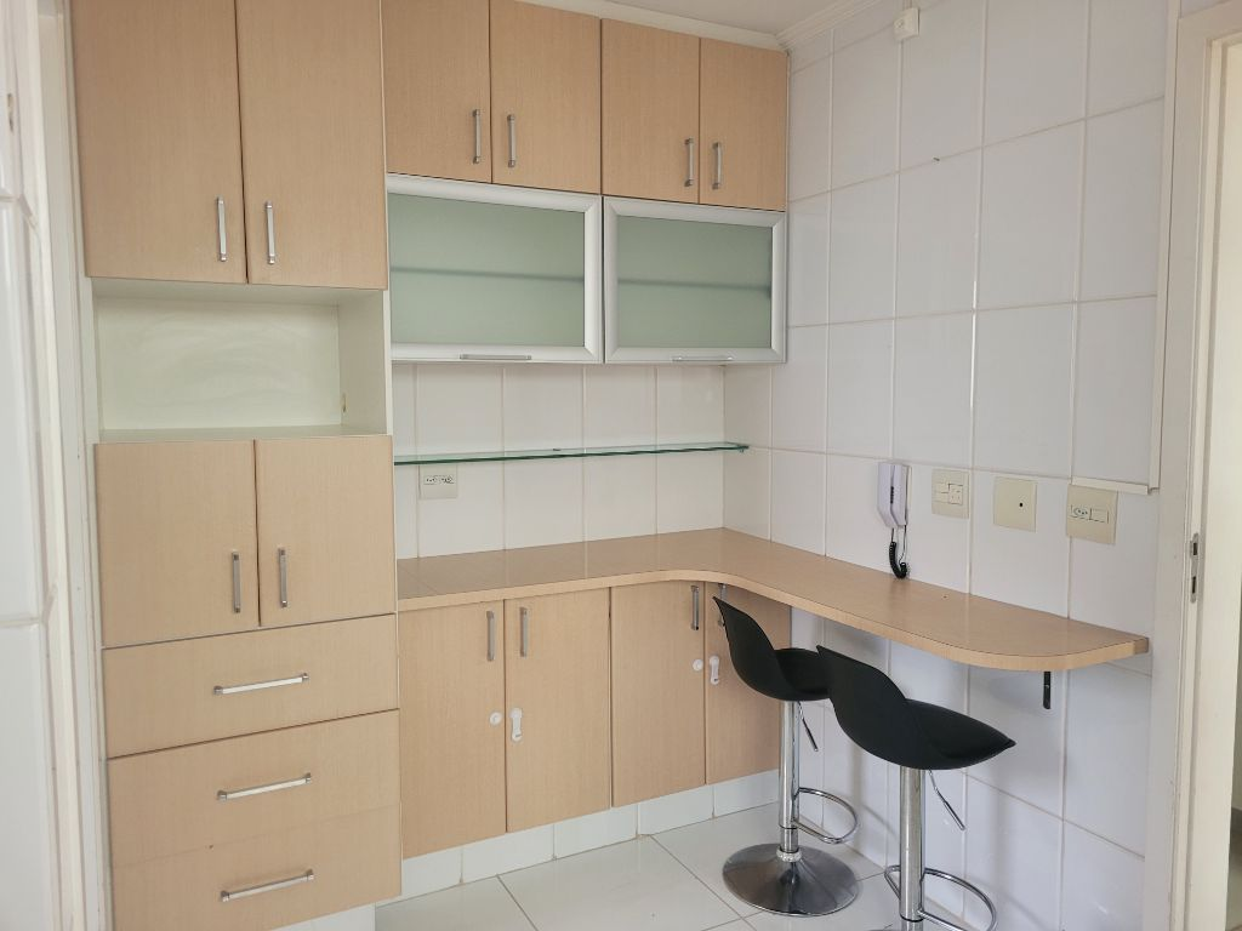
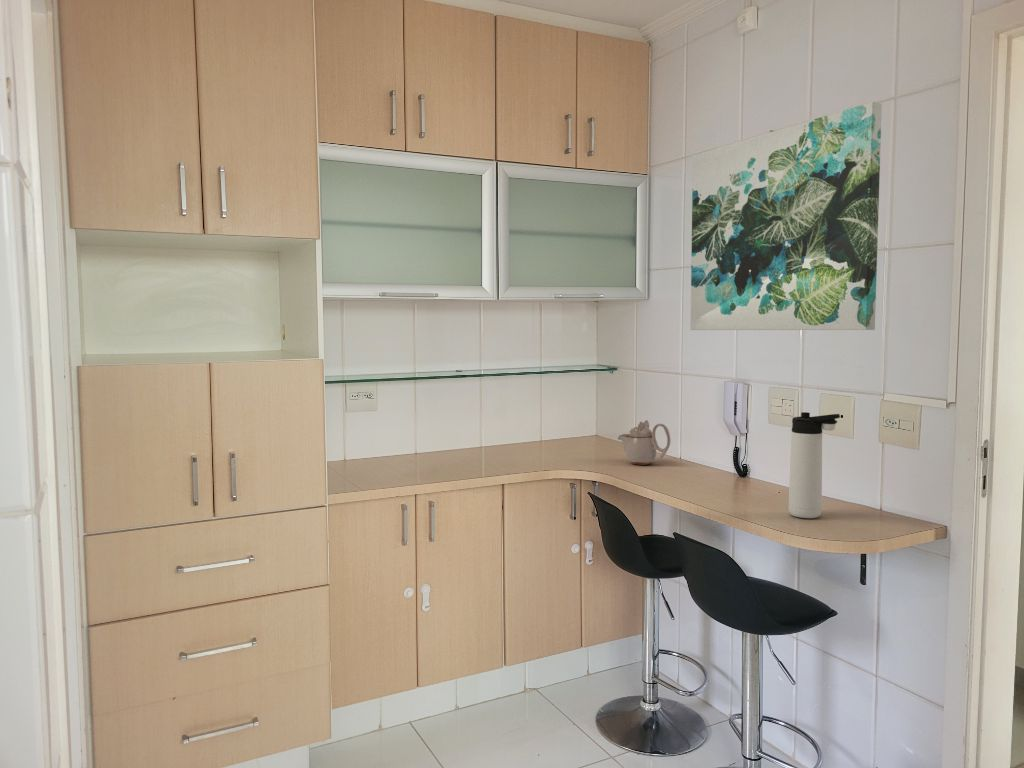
+ wall art [690,101,883,331]
+ teapot [617,419,672,466]
+ thermos bottle [788,411,841,519]
